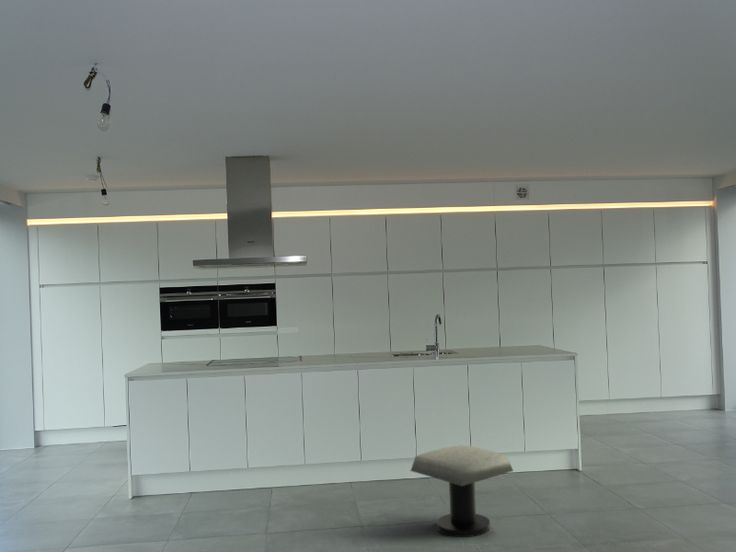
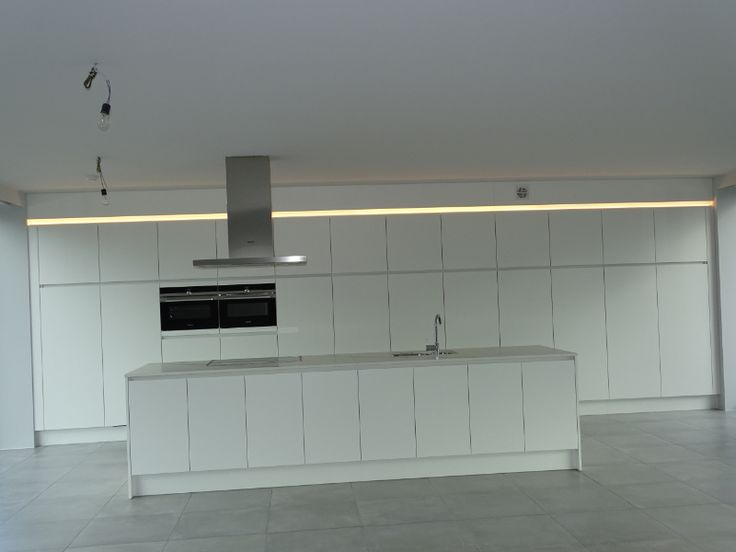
- stool [410,444,514,538]
